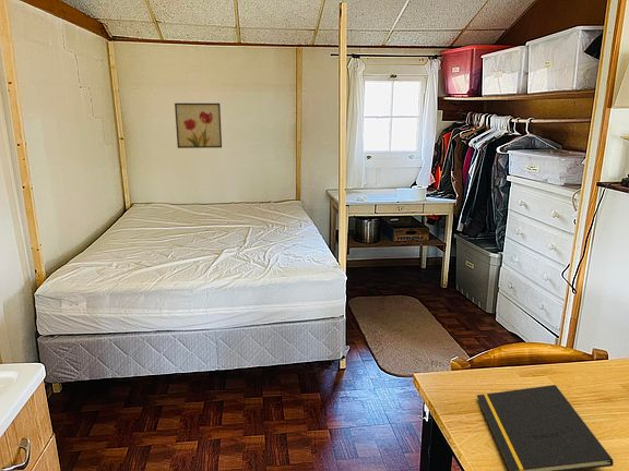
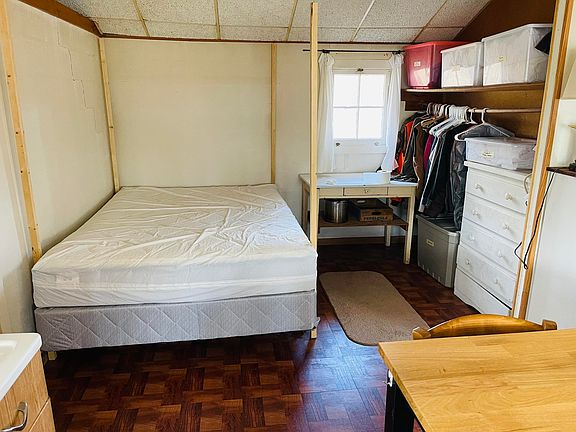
- wall art [174,102,223,149]
- notepad [476,384,615,471]
